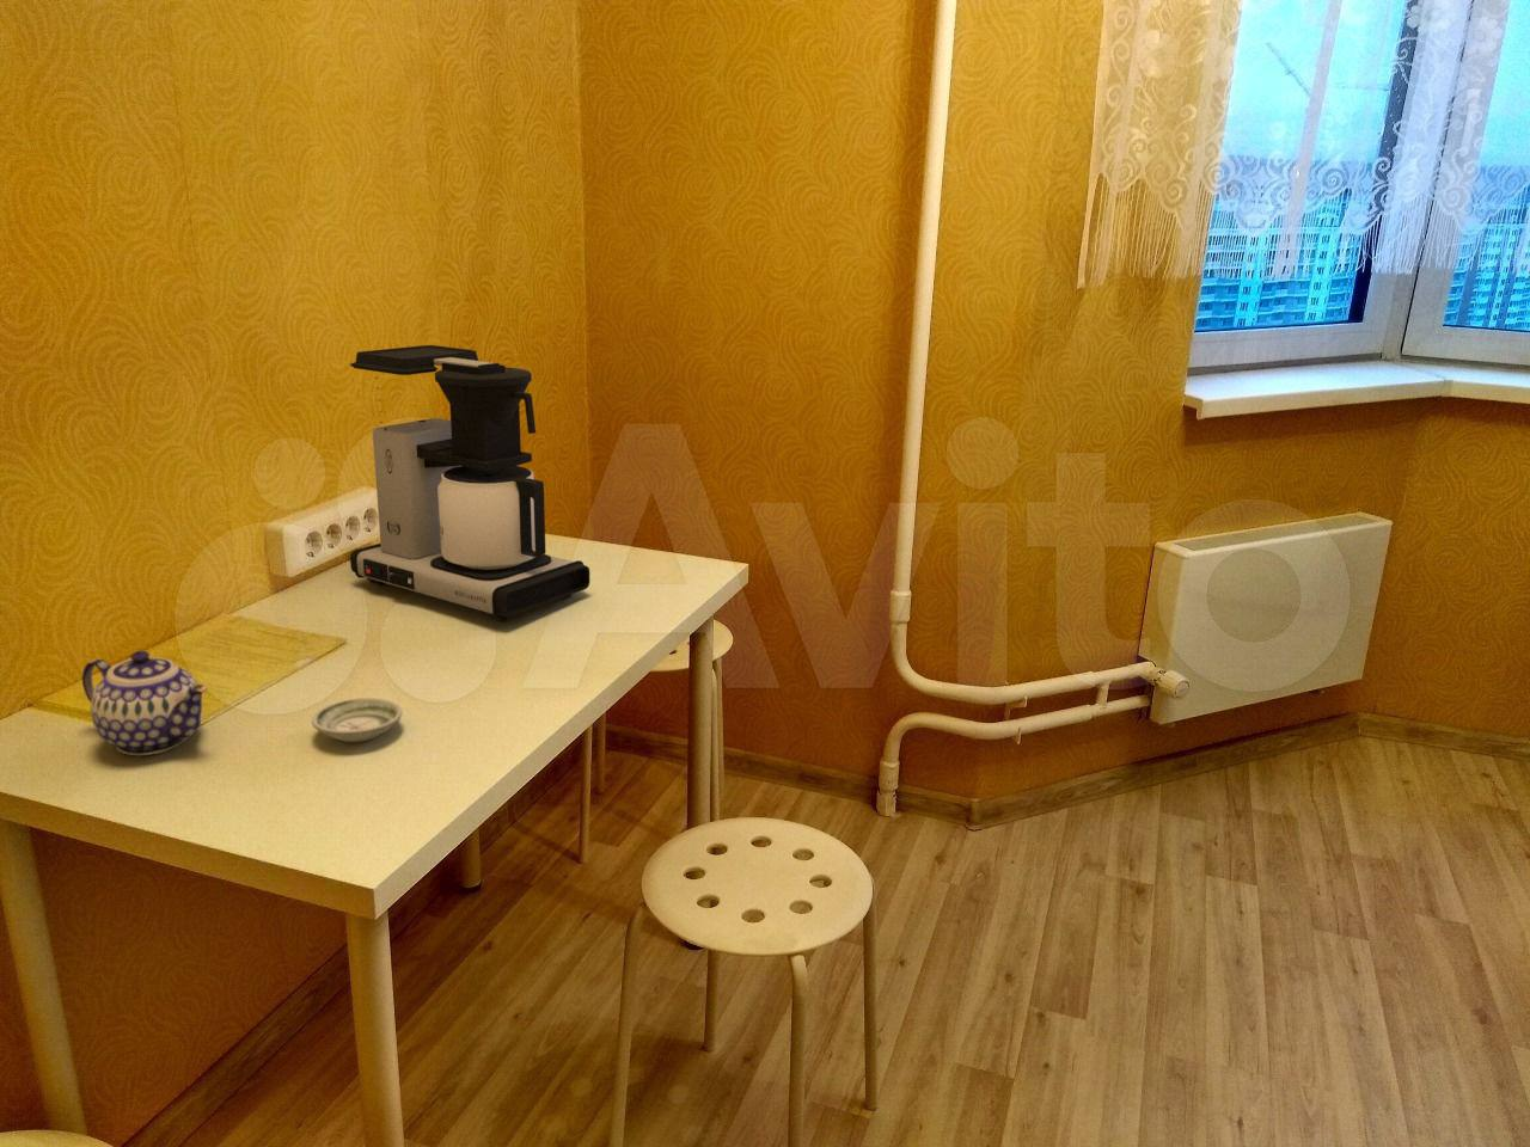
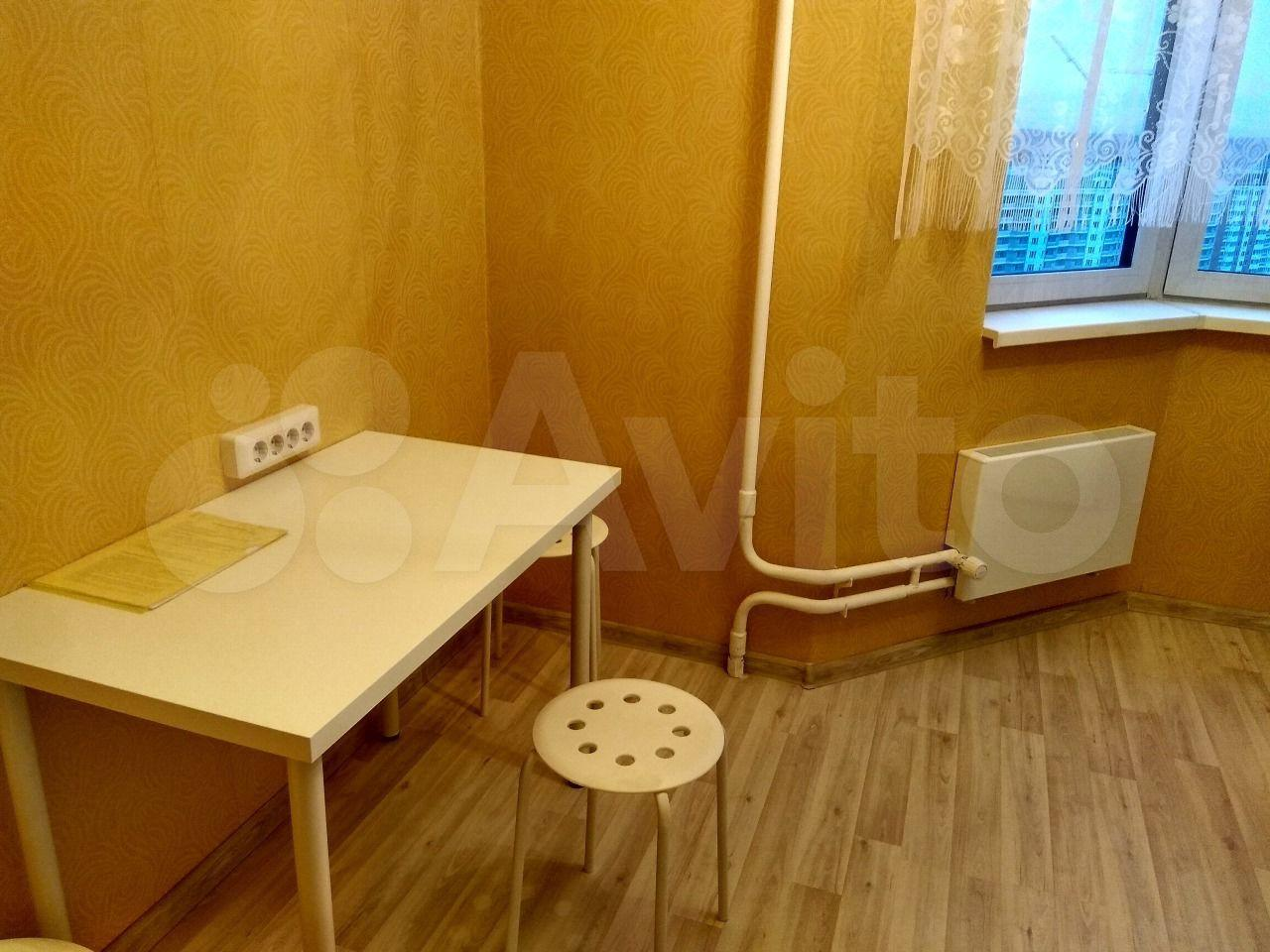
- teapot [81,649,208,757]
- coffee maker [349,345,590,623]
- saucer [311,696,402,743]
